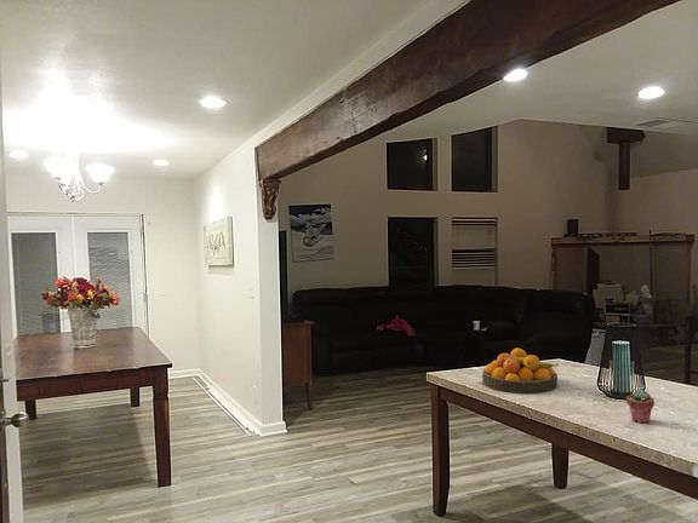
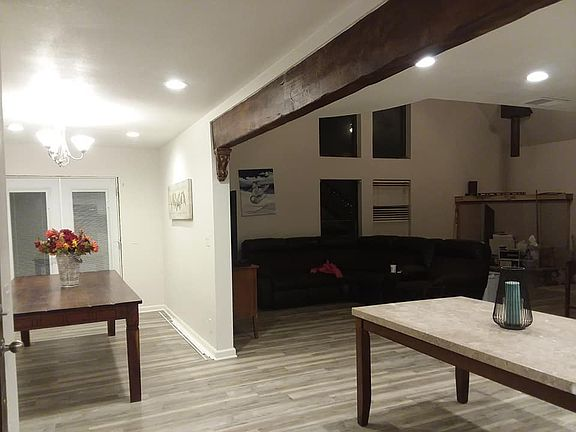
- fruit bowl [481,347,560,395]
- potted succulent [625,389,656,424]
